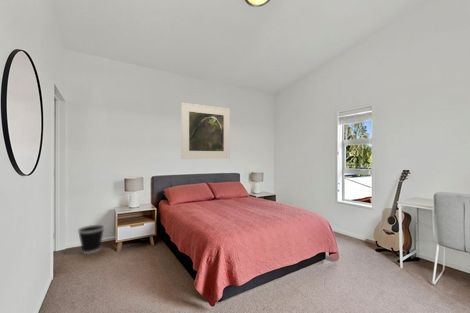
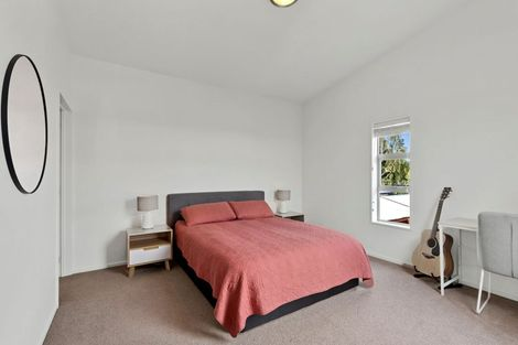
- wastebasket [77,224,106,255]
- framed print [180,102,231,160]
